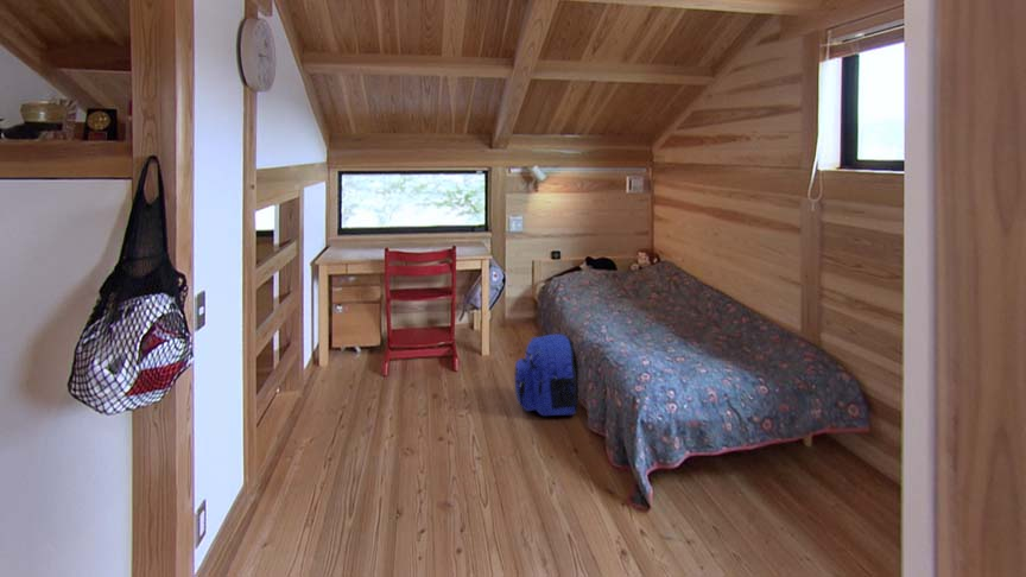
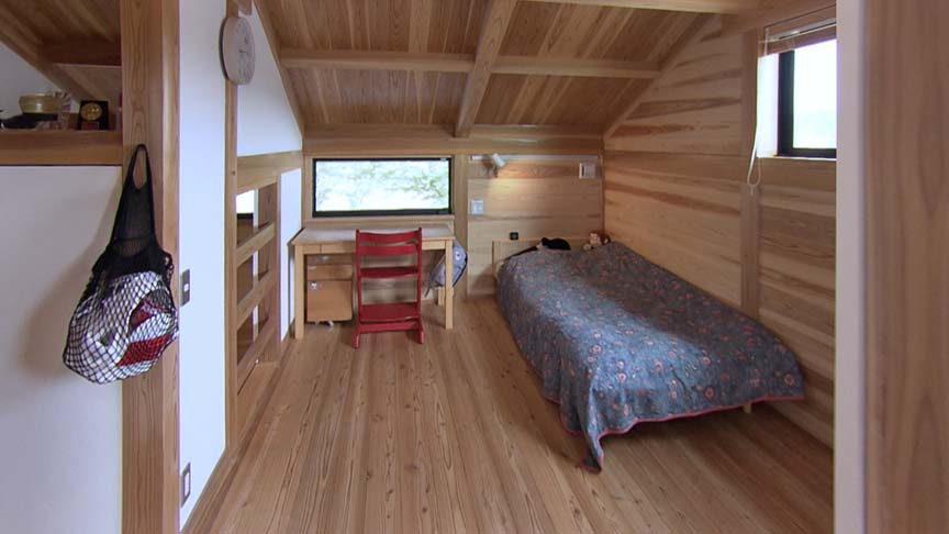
- backpack [513,332,580,417]
